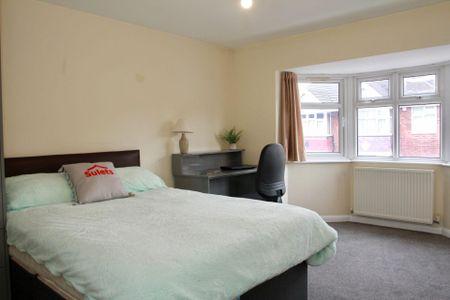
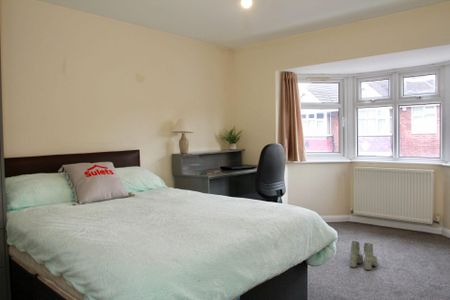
+ boots [349,240,379,271]
